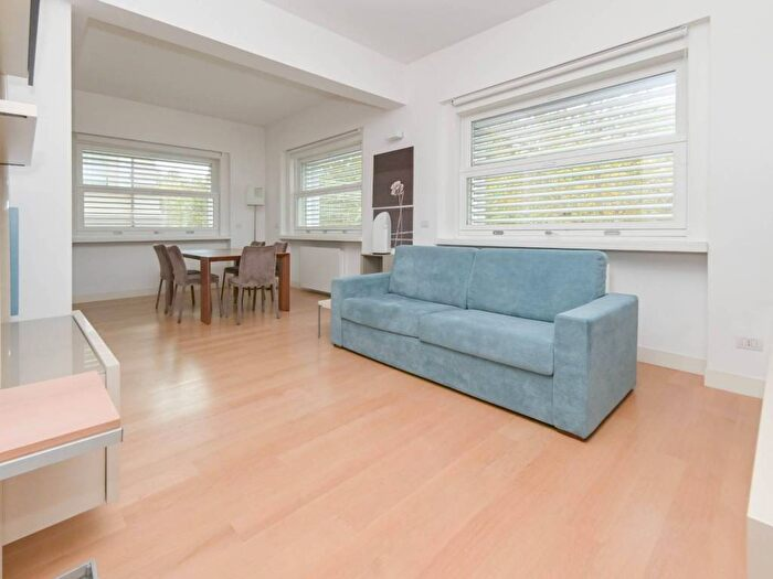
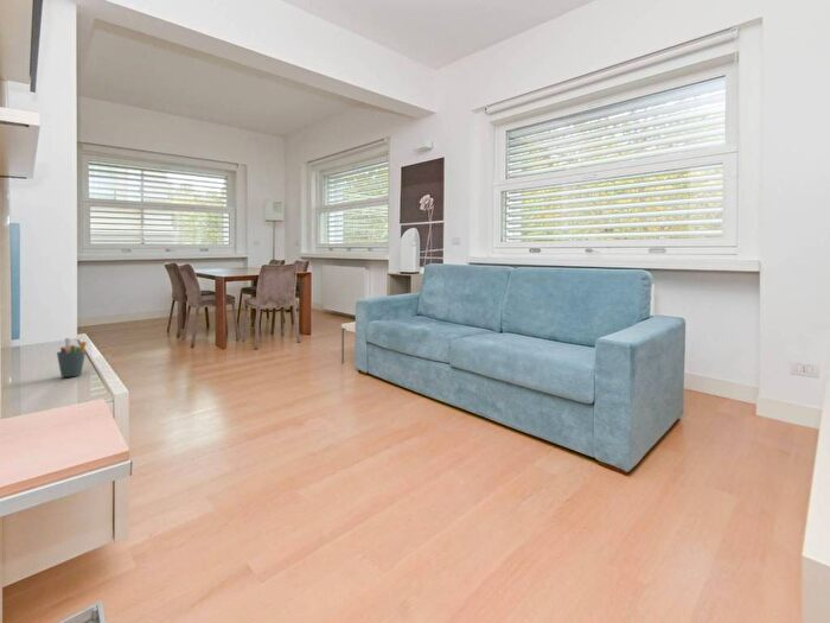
+ pen holder [56,337,88,377]
